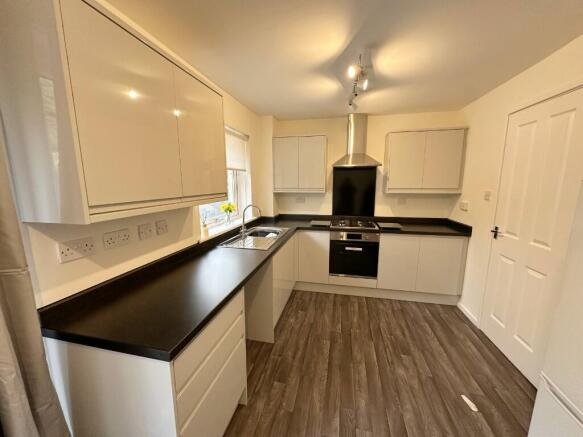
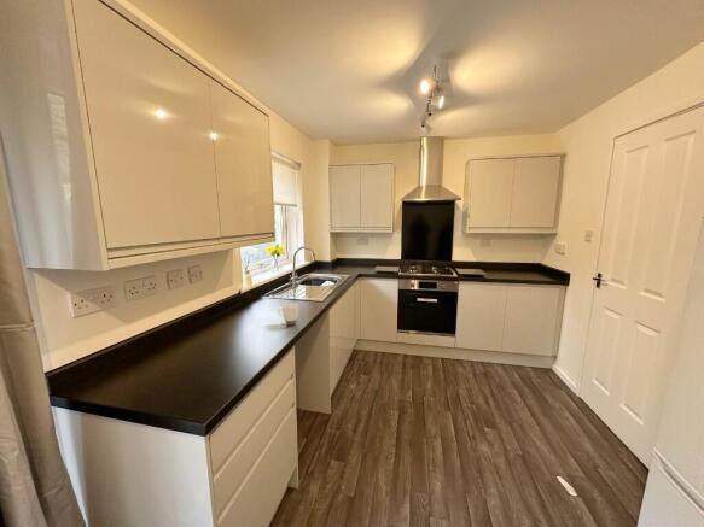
+ mug [277,303,299,327]
